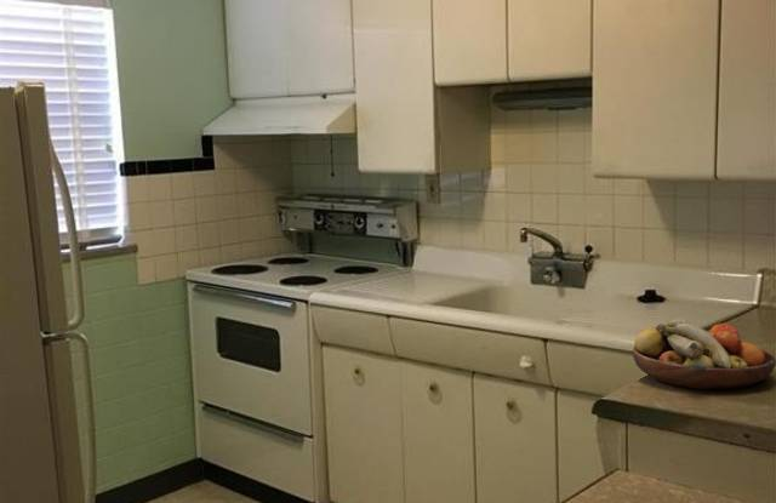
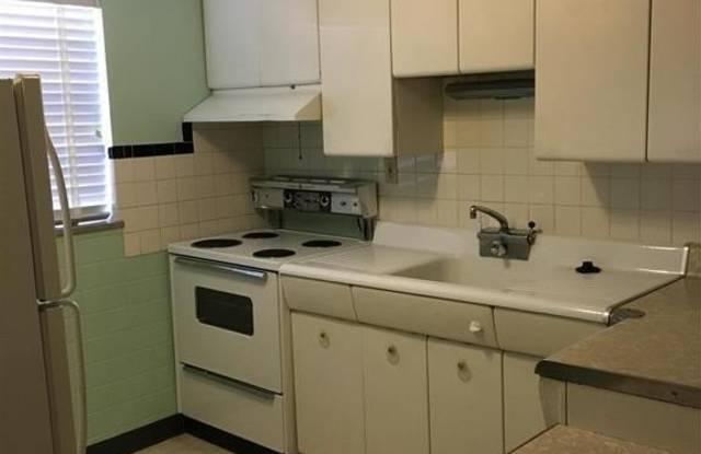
- fruit bowl [632,318,776,390]
